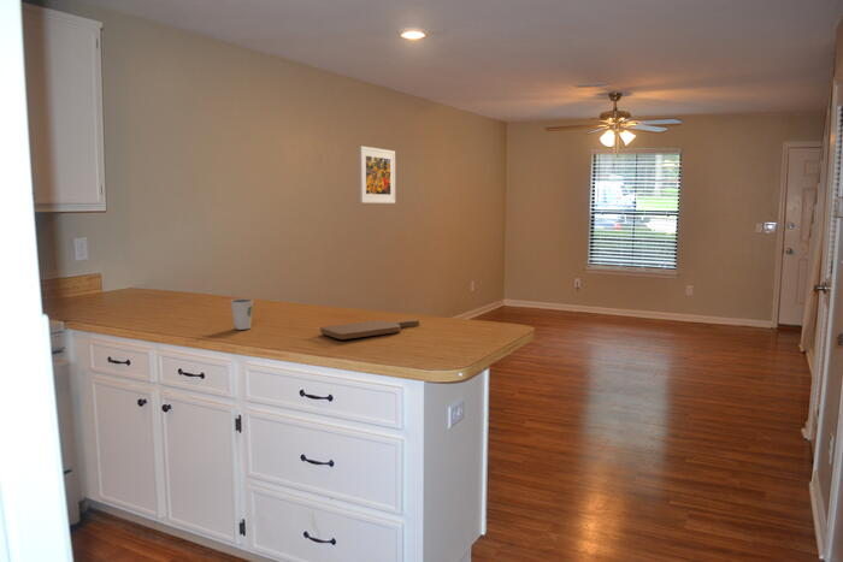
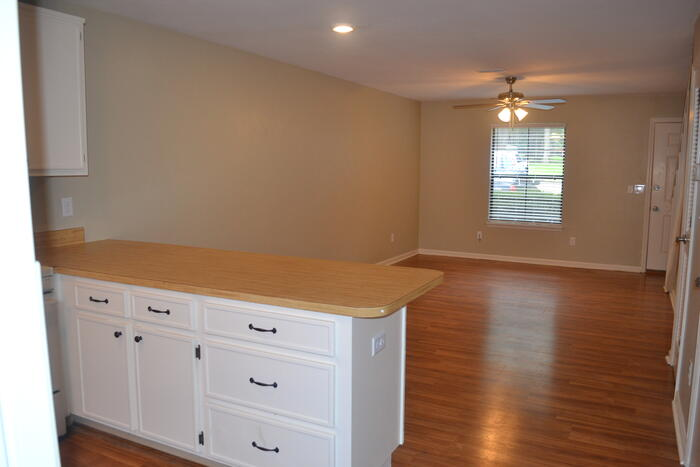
- dixie cup [229,297,254,331]
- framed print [358,144,396,205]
- cutting board [319,319,420,341]
